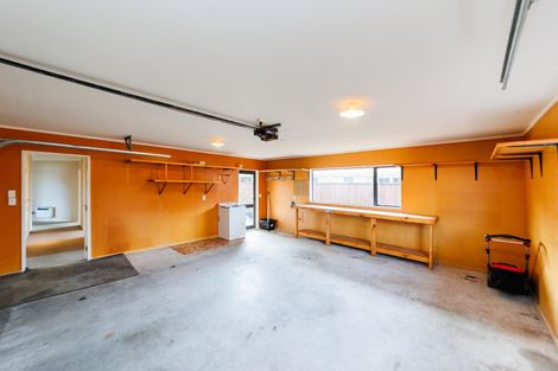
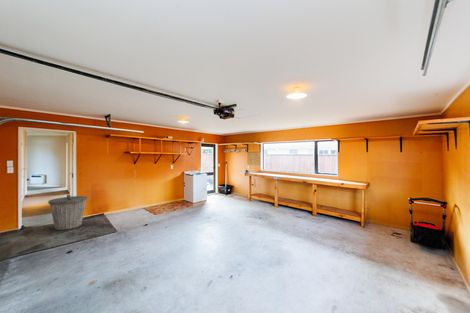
+ trash can [47,194,88,231]
